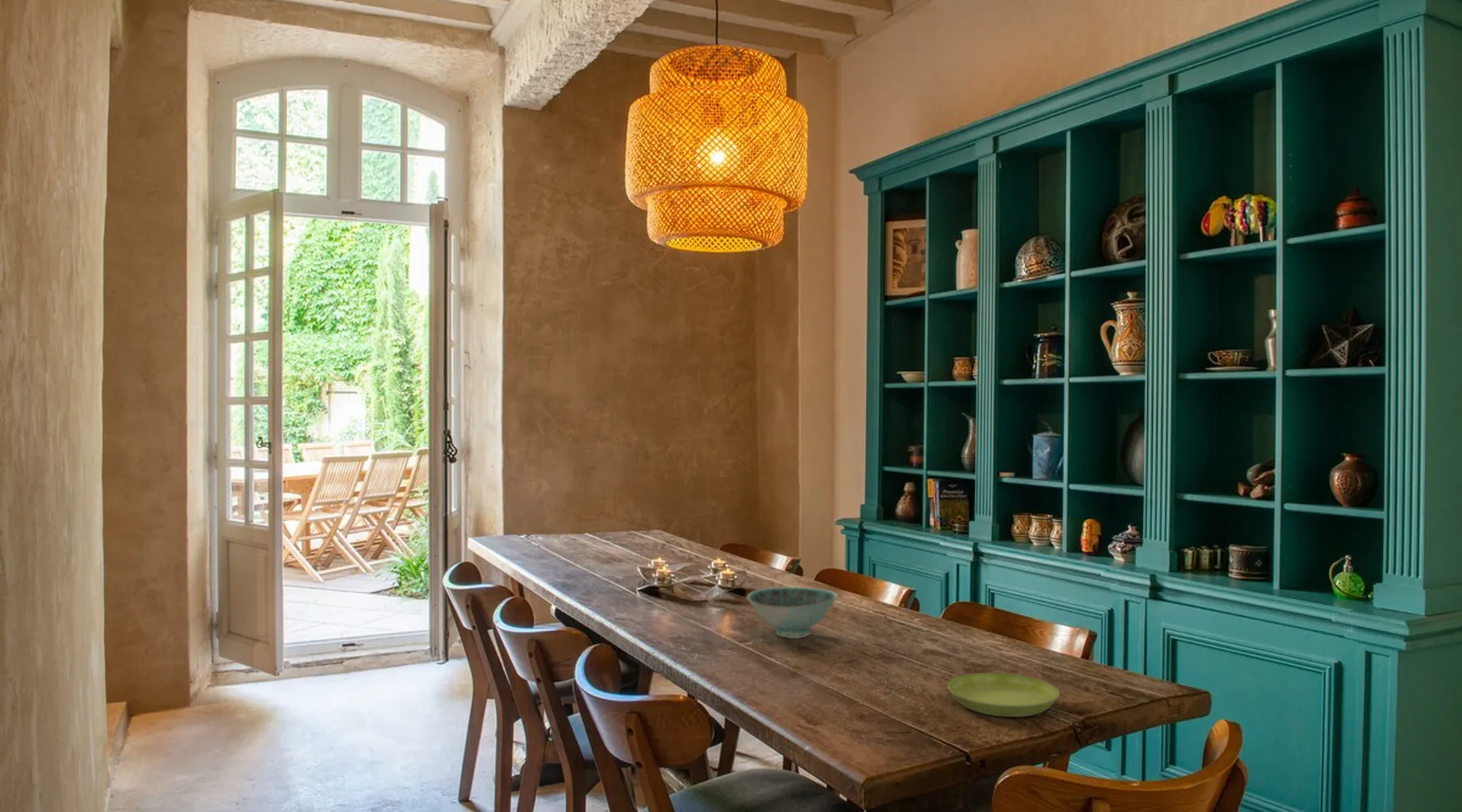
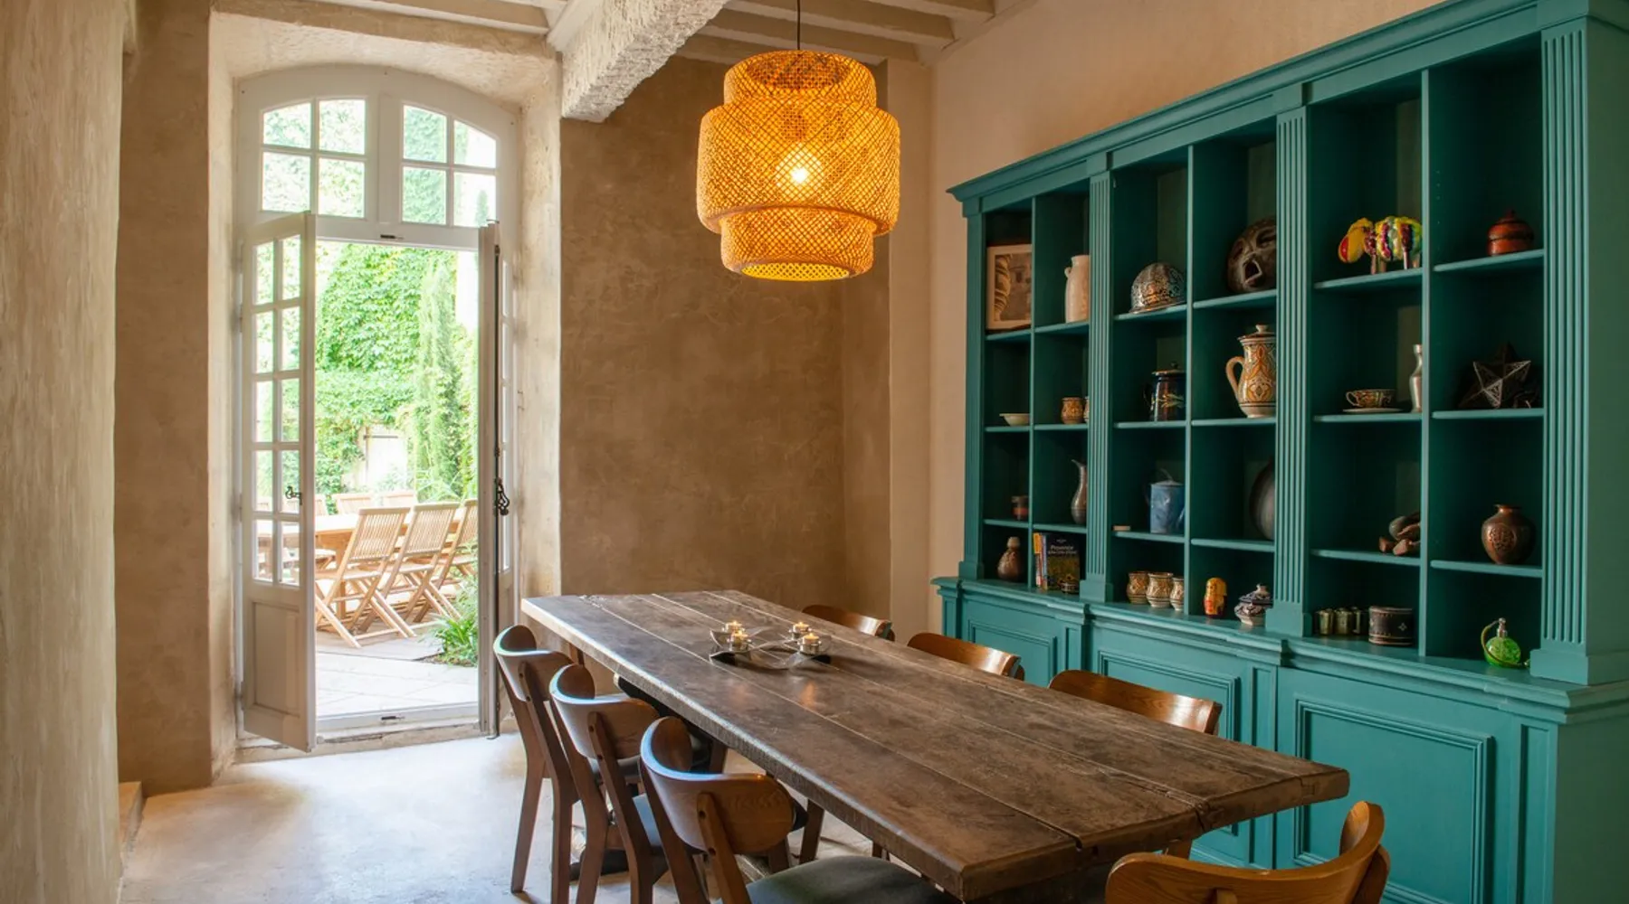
- saucer [947,672,1060,718]
- bowl [746,586,838,639]
